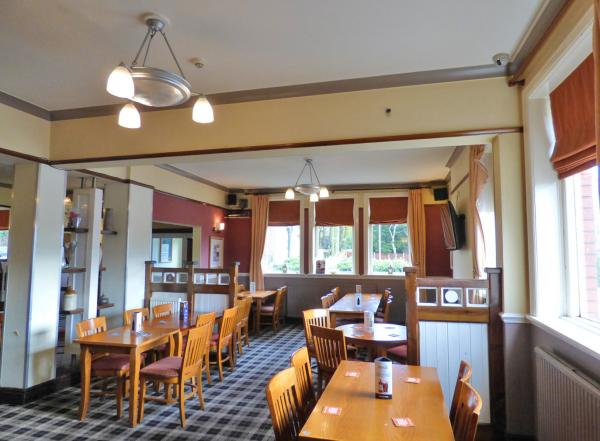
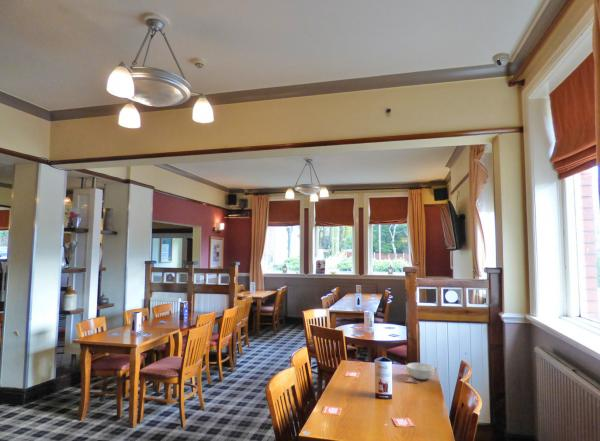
+ cereal bowl [406,362,435,381]
